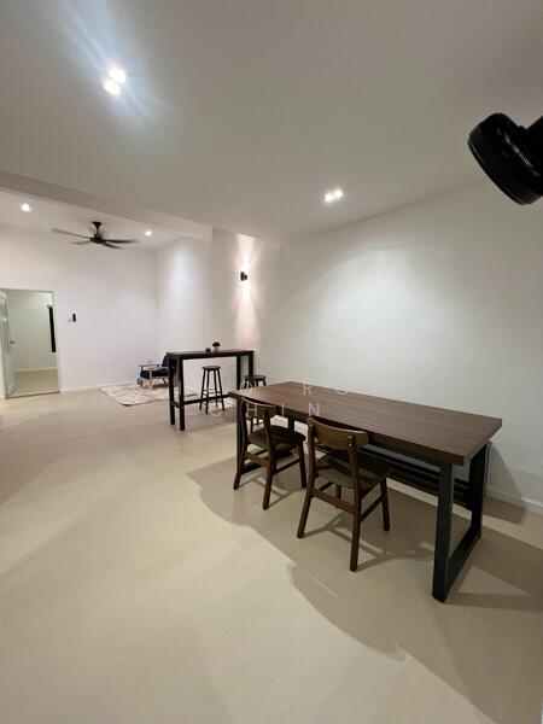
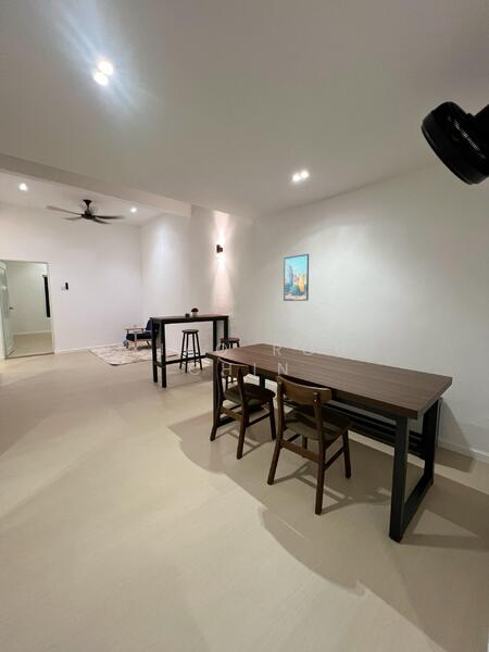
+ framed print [283,253,310,302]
